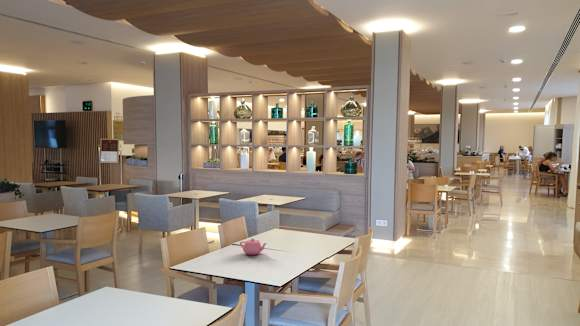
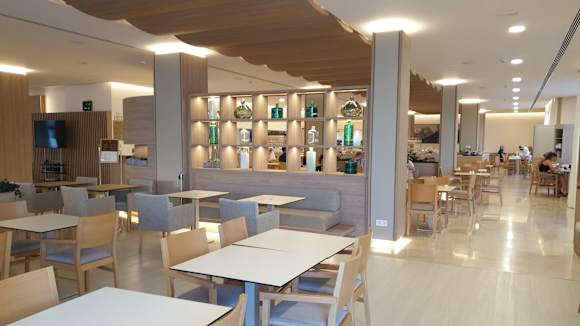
- teapot [239,237,268,256]
